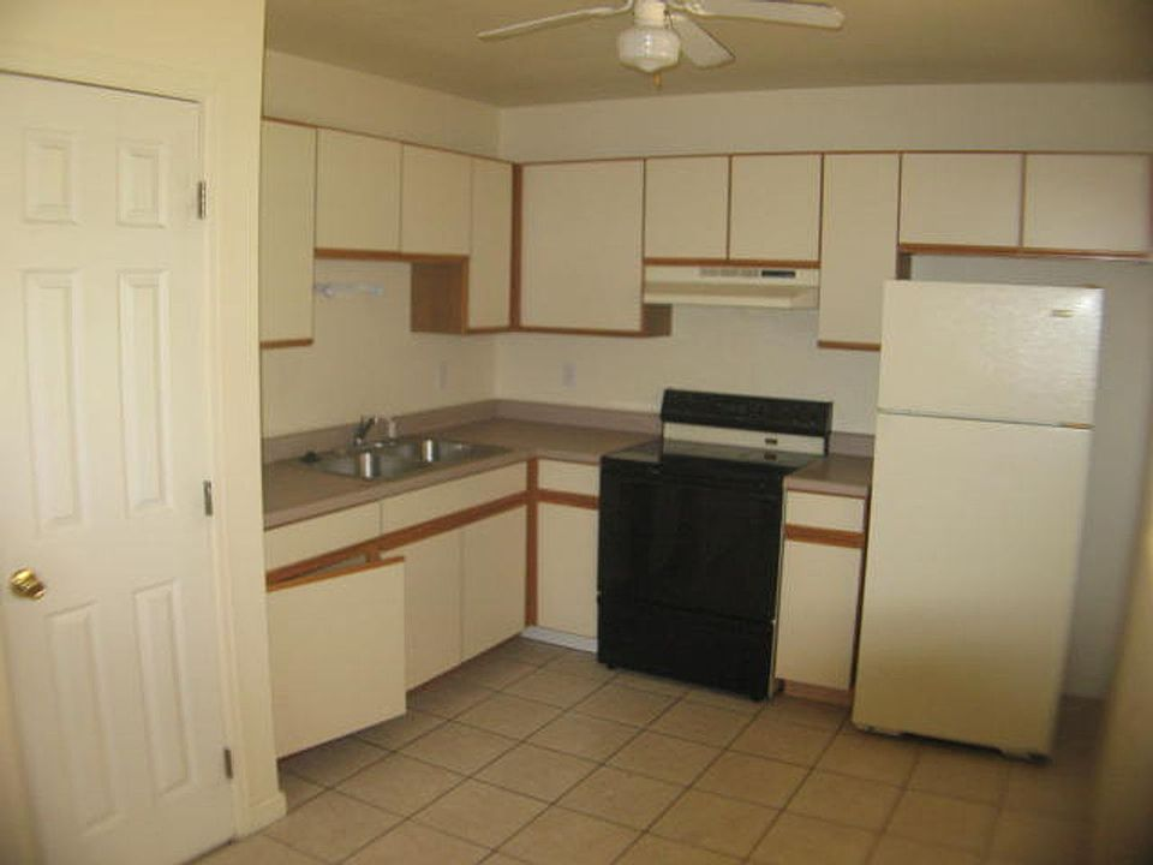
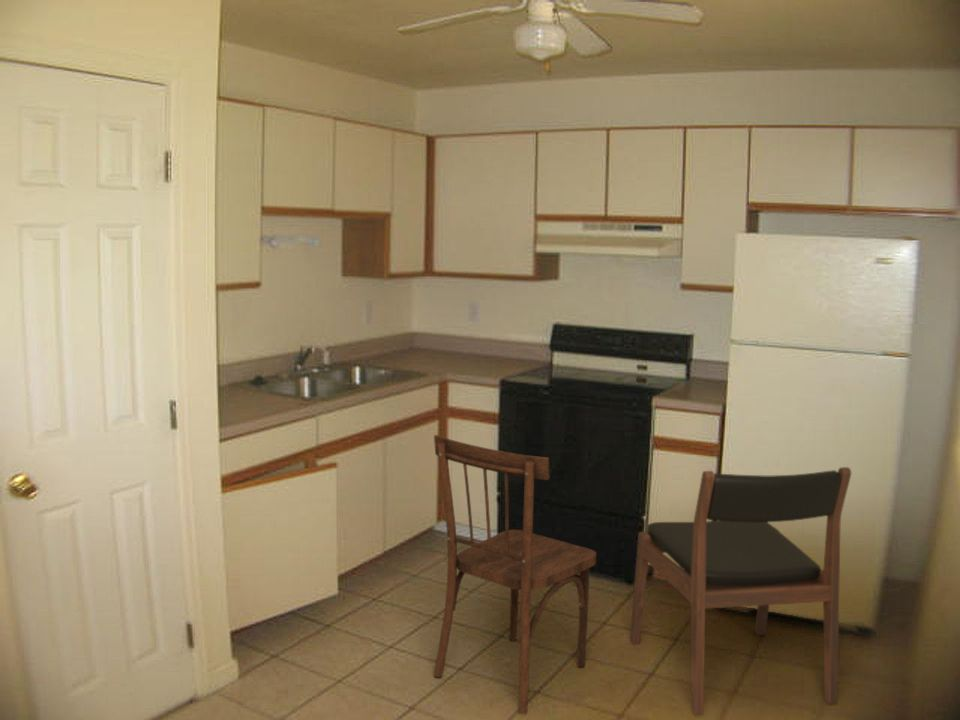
+ dining chair [433,434,597,715]
+ dining chair [629,466,852,716]
